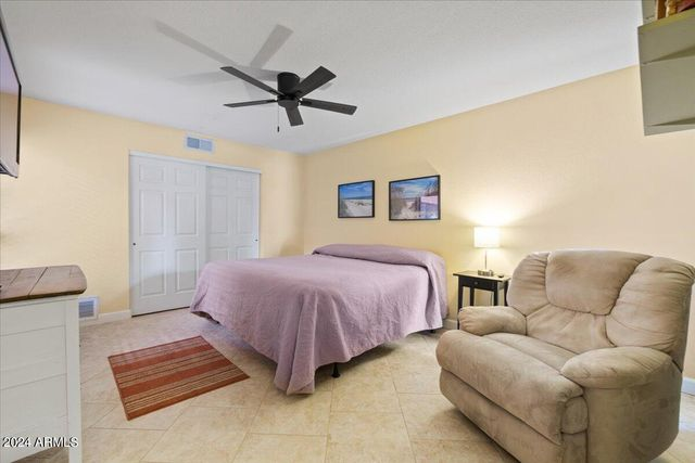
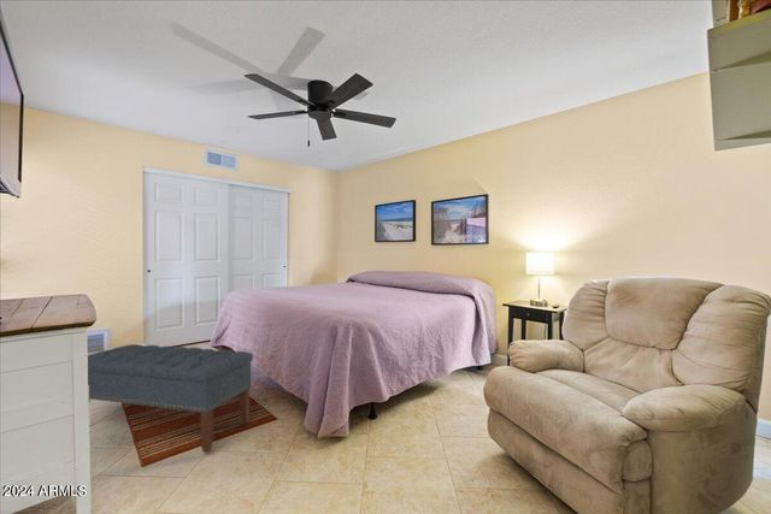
+ bench [87,343,254,454]
